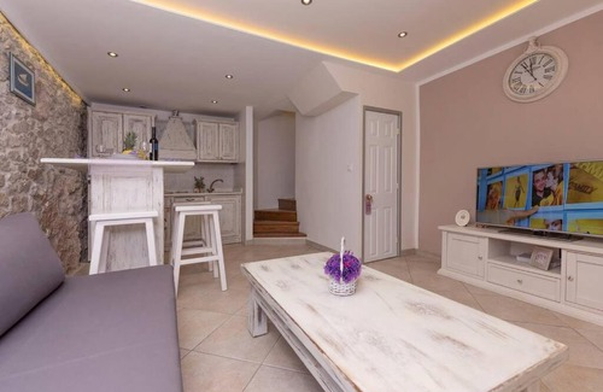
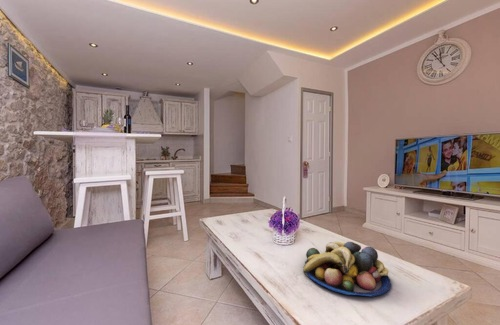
+ fruit bowl [302,241,392,297]
